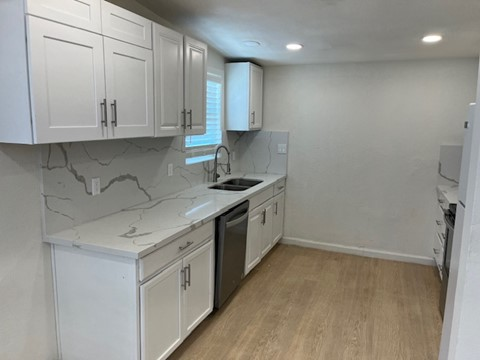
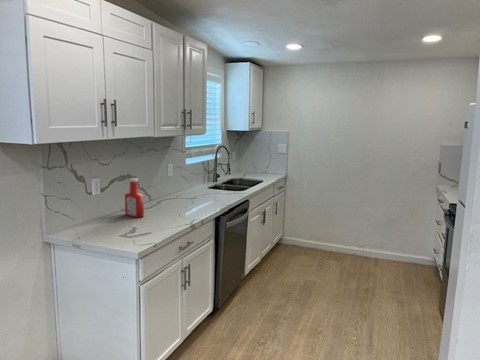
+ soap bottle [124,177,145,219]
